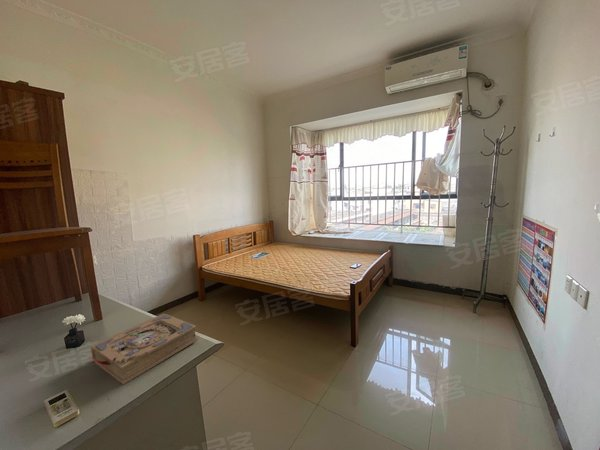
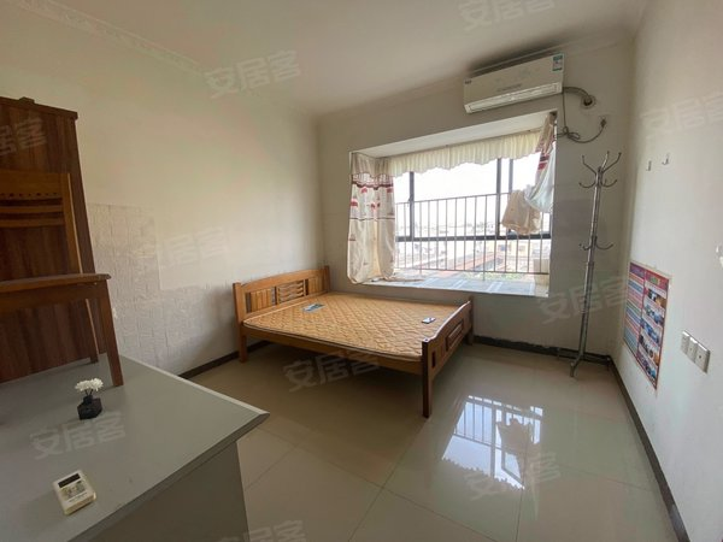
- book [88,313,198,385]
